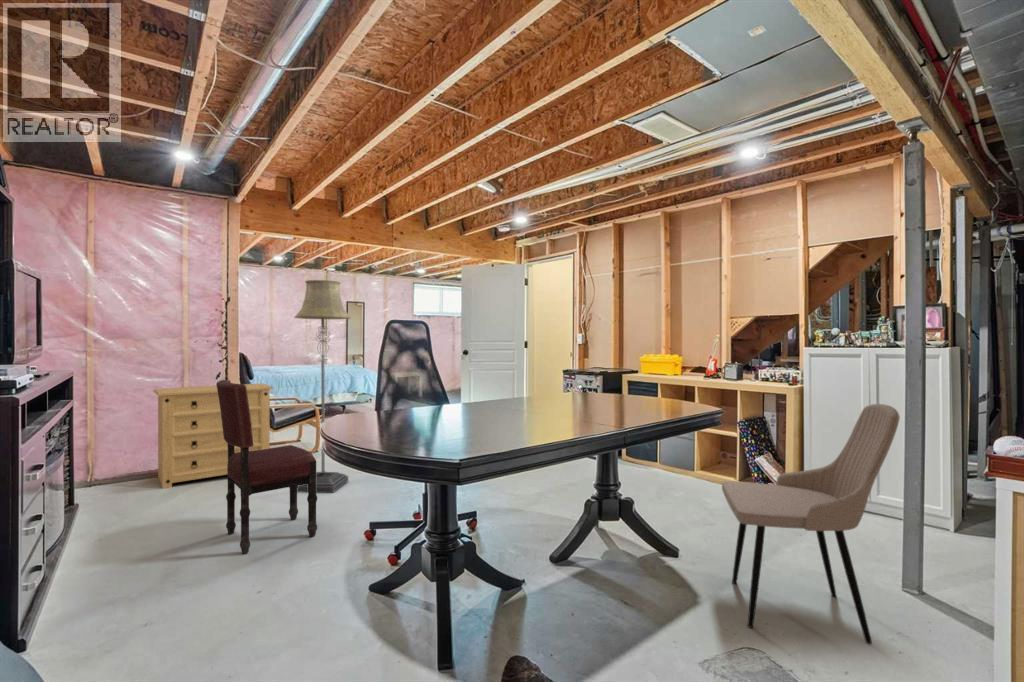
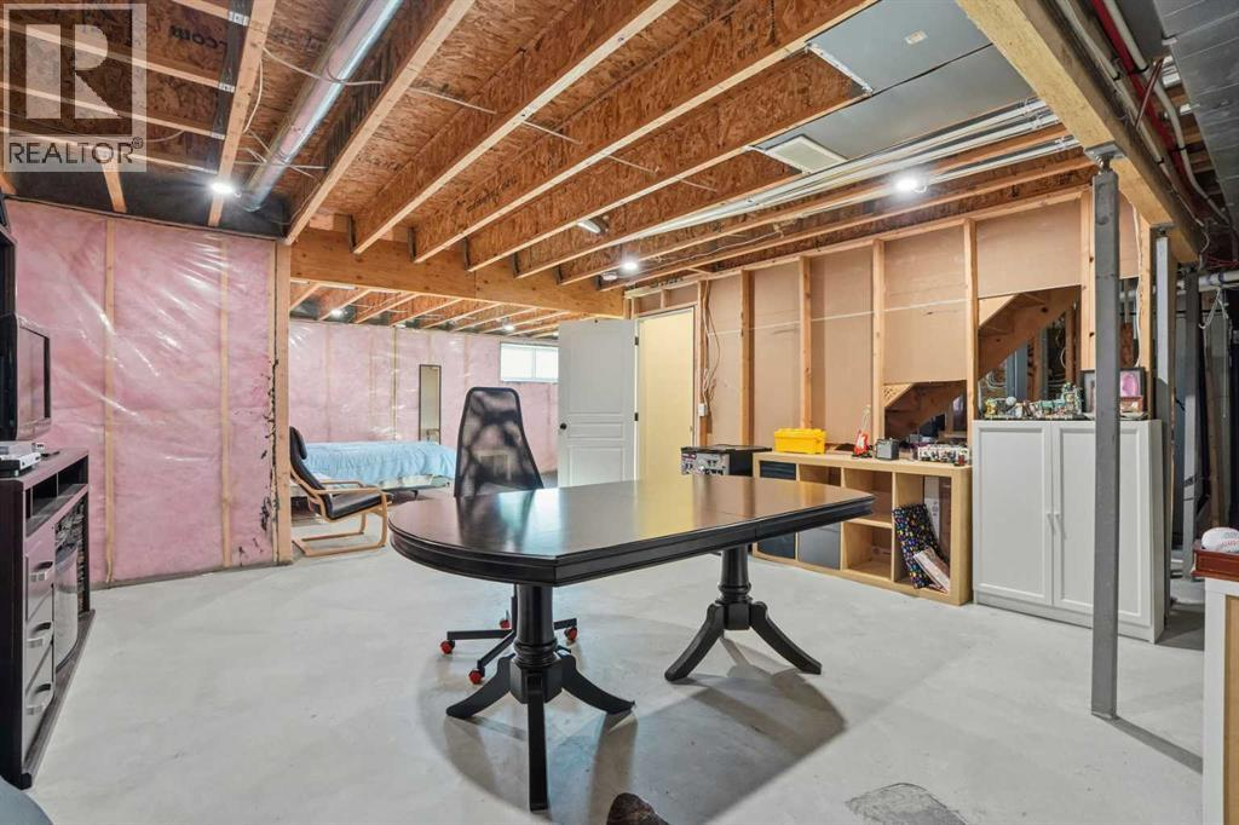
- floor lamp [293,279,352,494]
- dining chair [216,379,318,555]
- dining chair [721,403,901,645]
- dresser [153,382,274,490]
